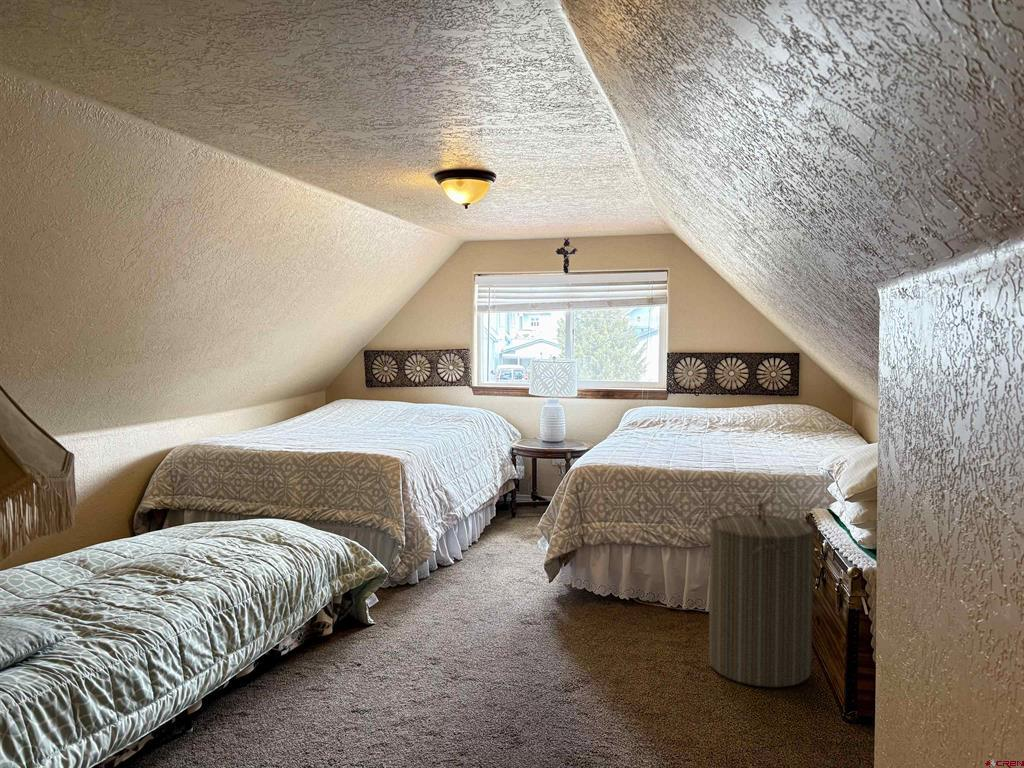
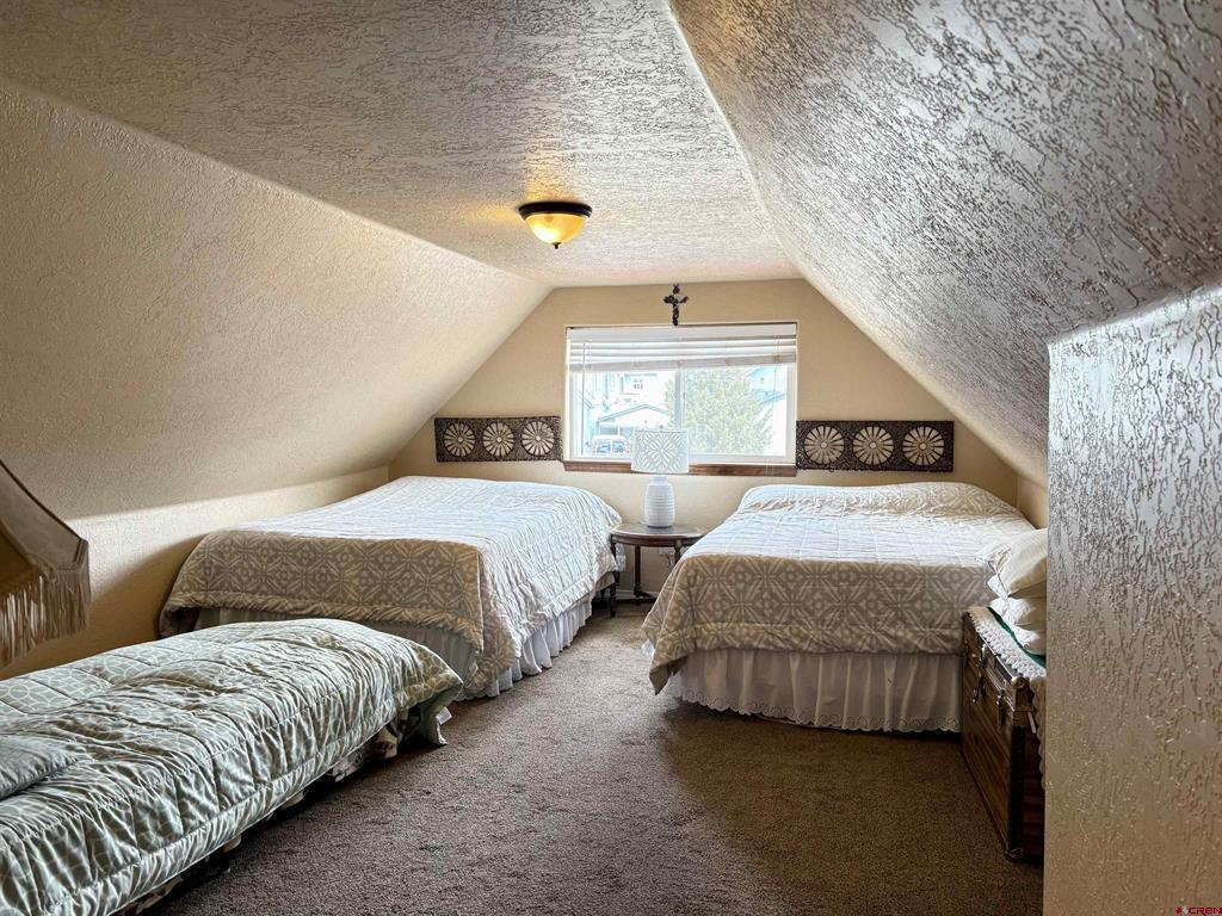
- laundry hamper [708,500,815,688]
